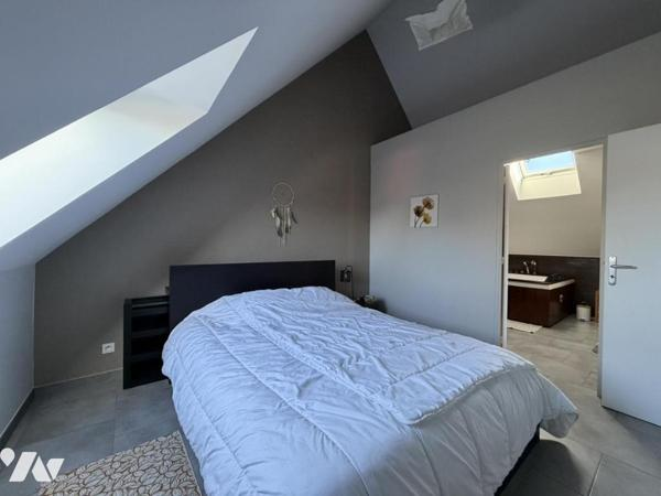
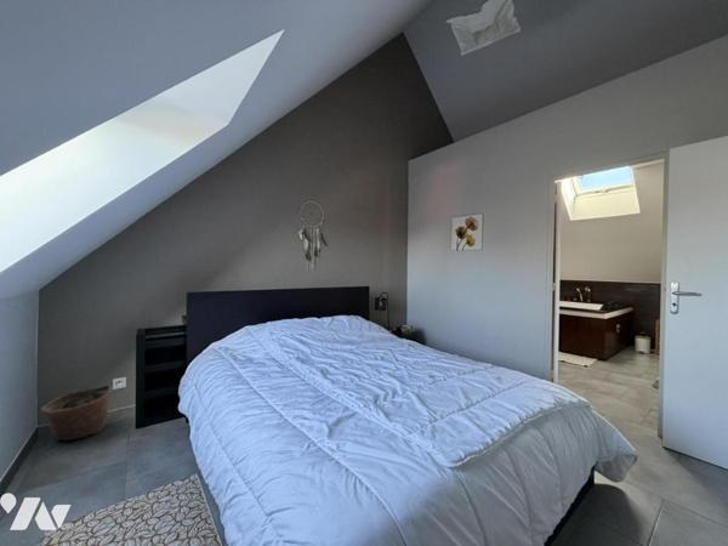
+ basket [40,383,113,442]
